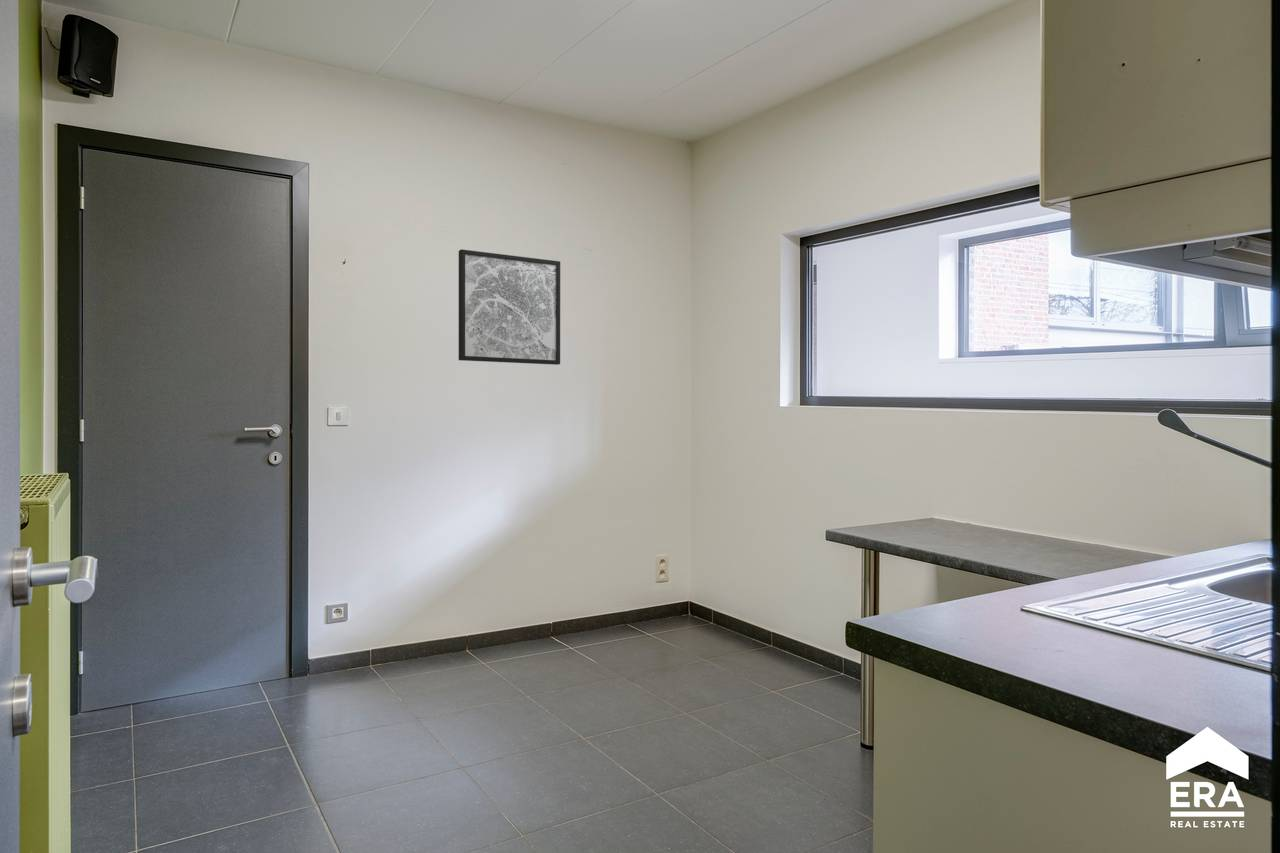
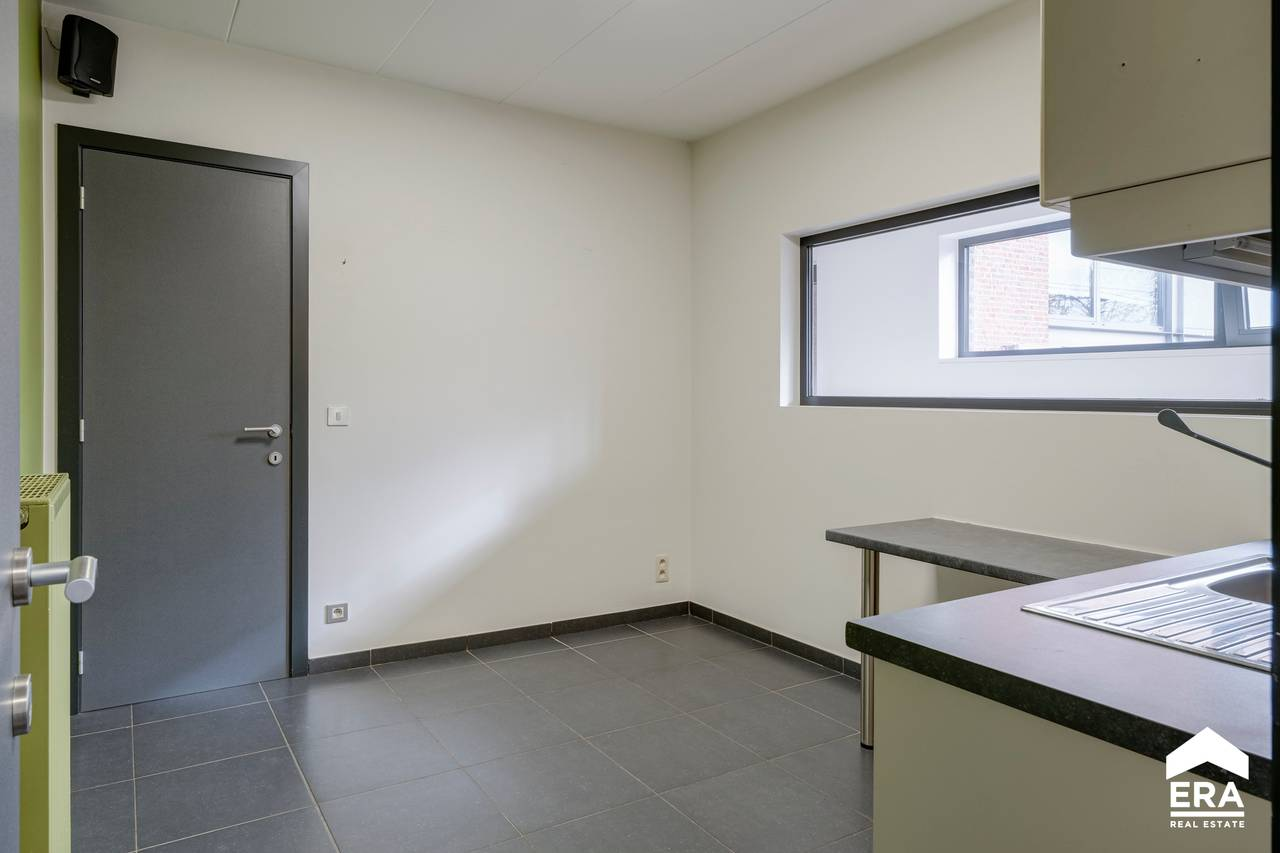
- wall art [458,249,561,366]
